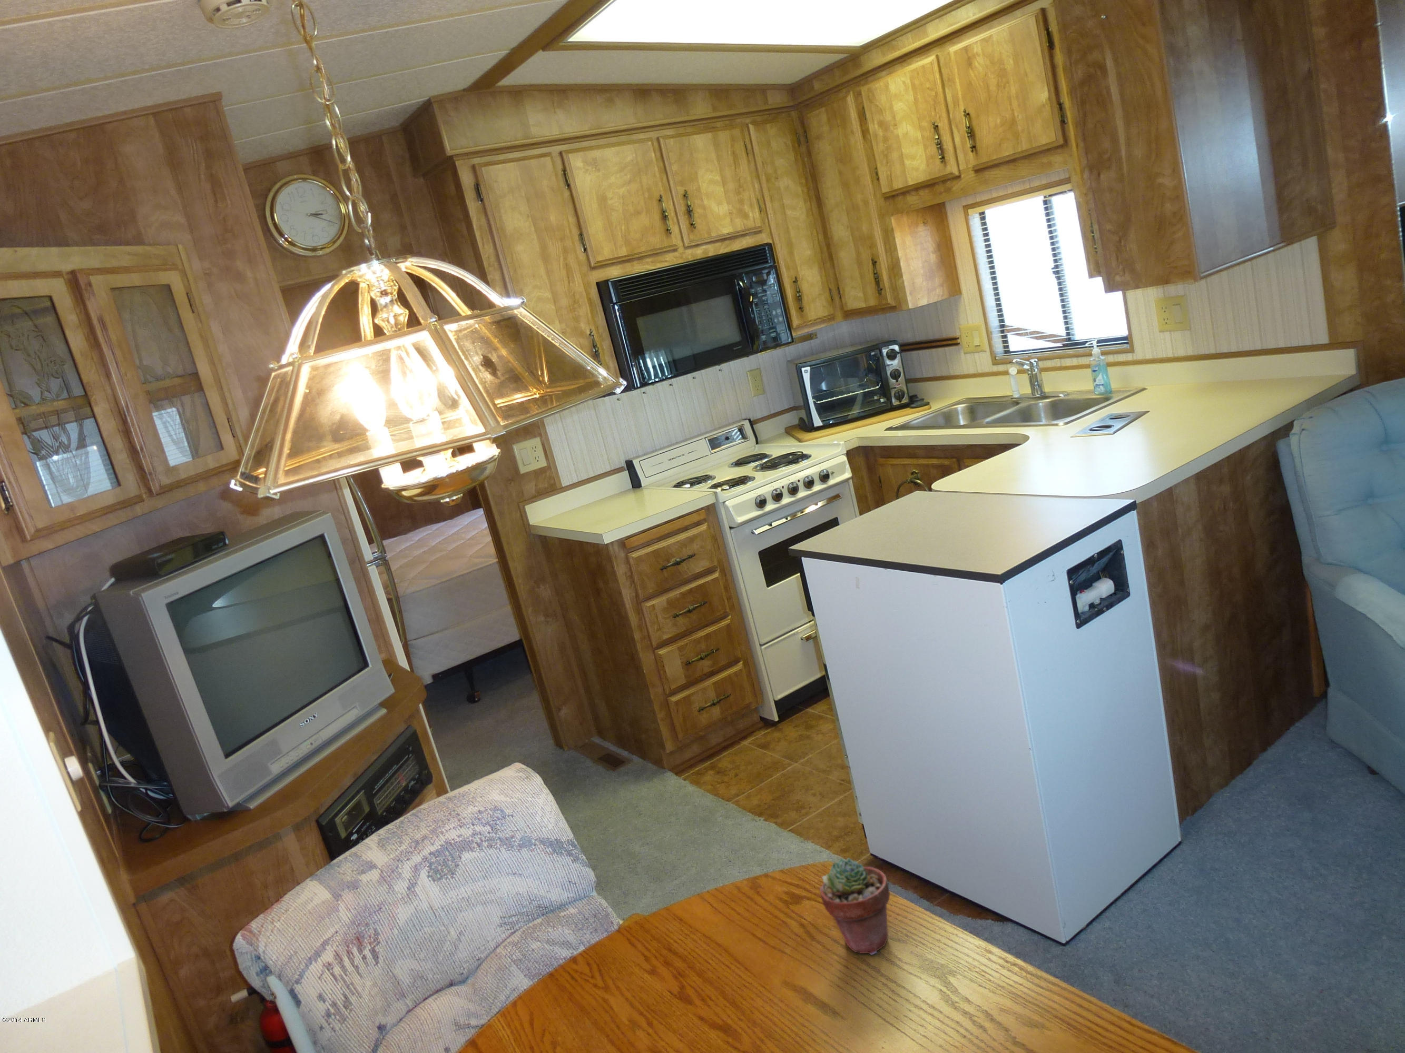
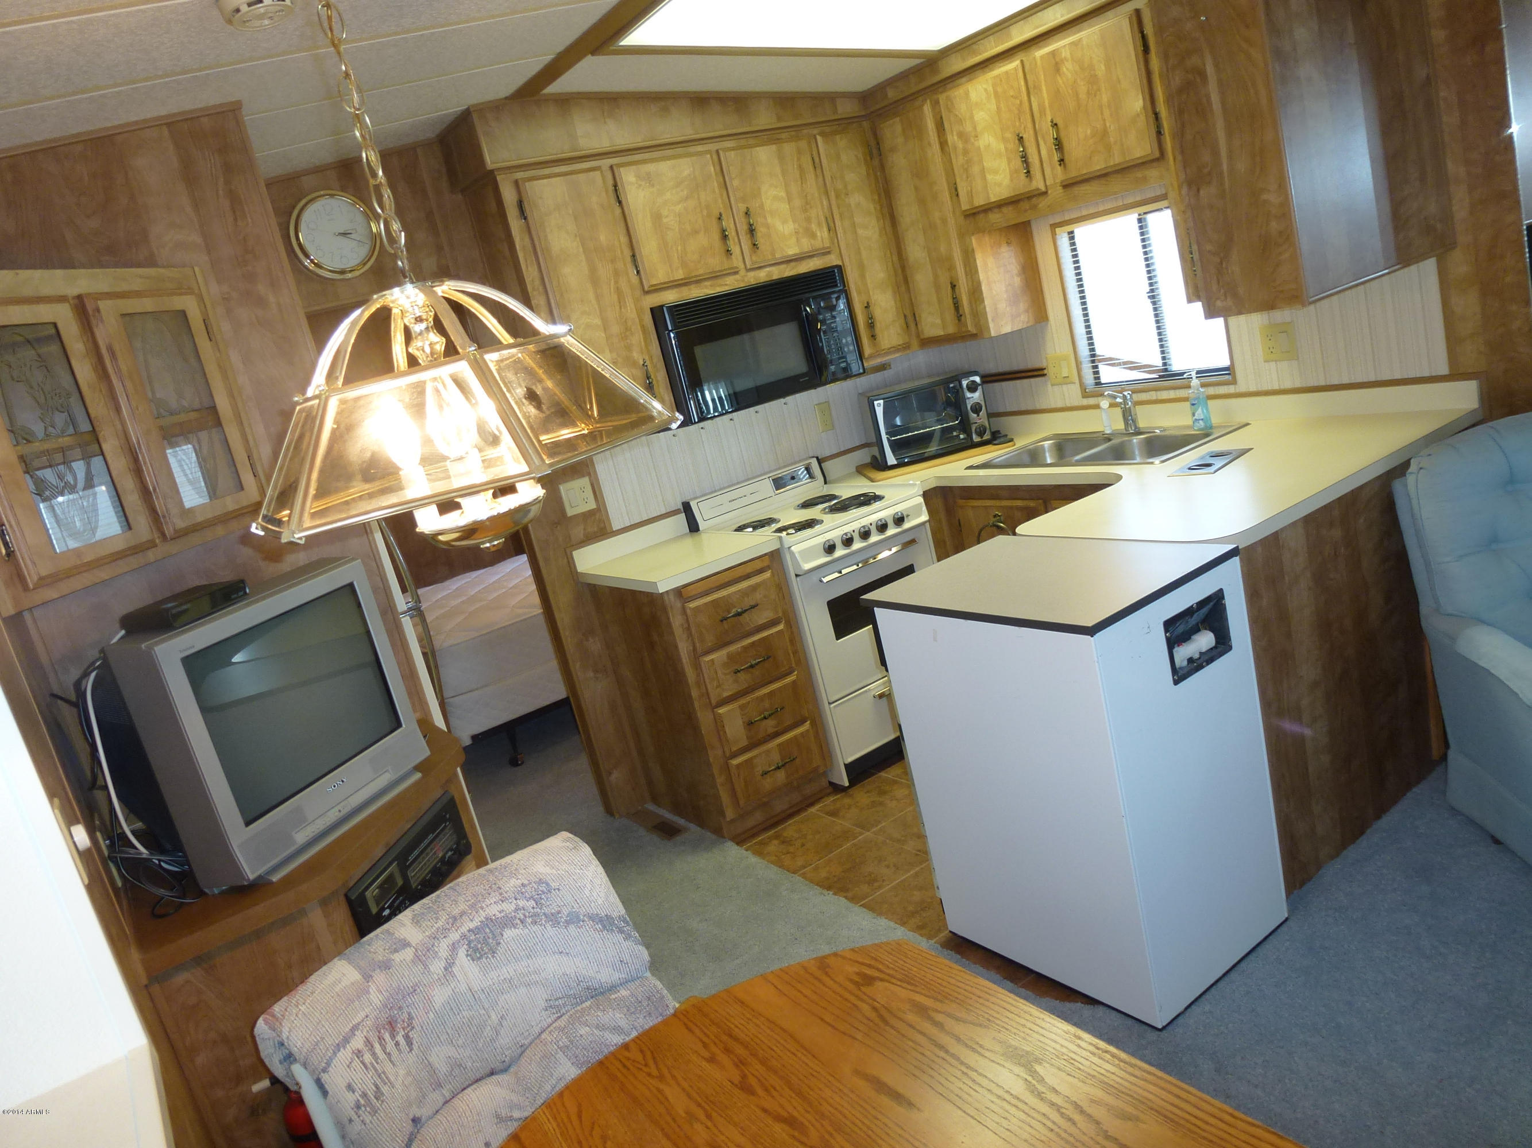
- potted succulent [819,857,891,956]
